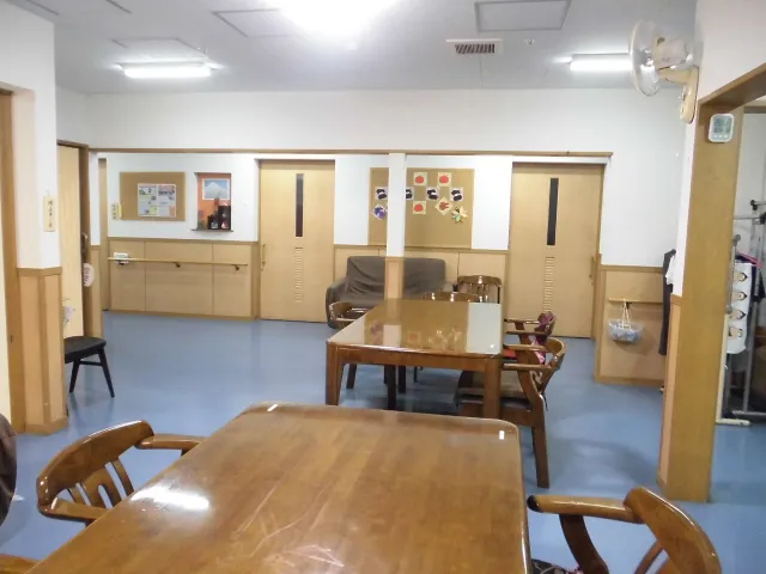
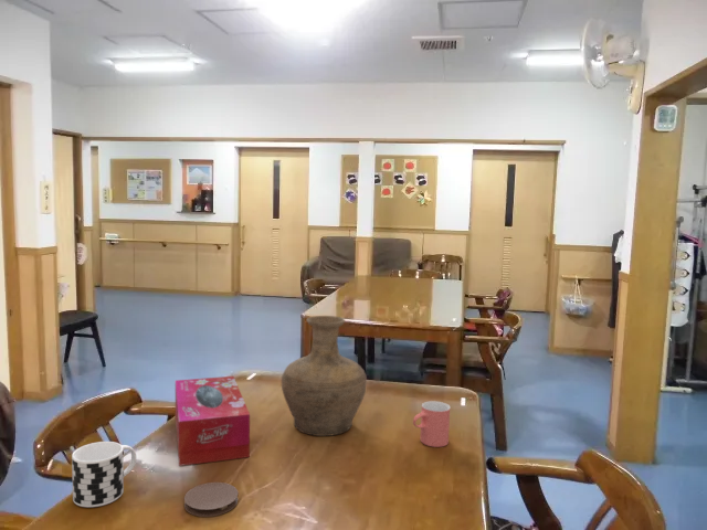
+ cup [71,441,137,508]
+ vase [281,315,368,437]
+ coaster [183,481,240,518]
+ tissue box [175,375,251,467]
+ cup [412,400,451,448]
